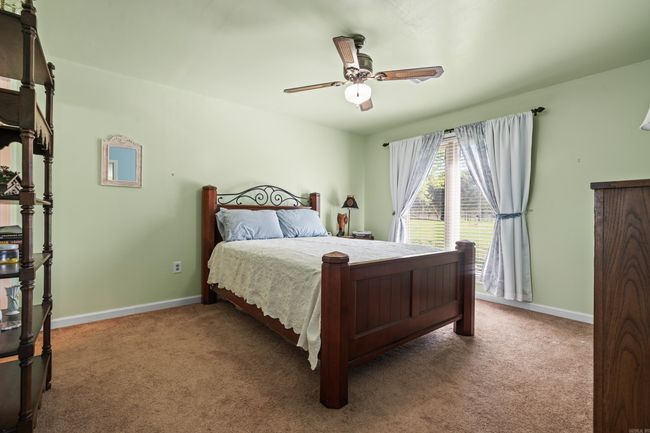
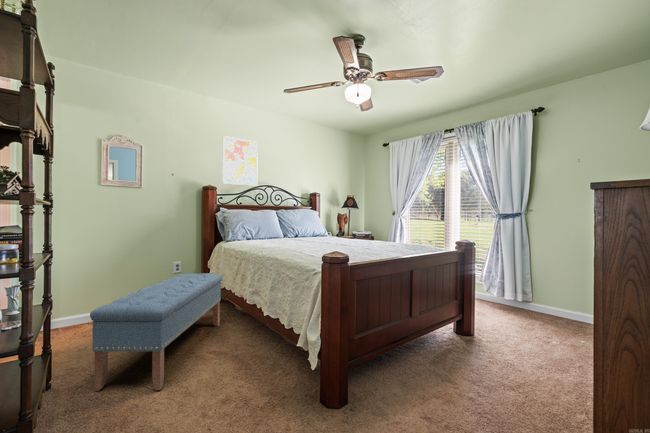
+ bench [89,272,223,392]
+ wall art [222,135,259,187]
